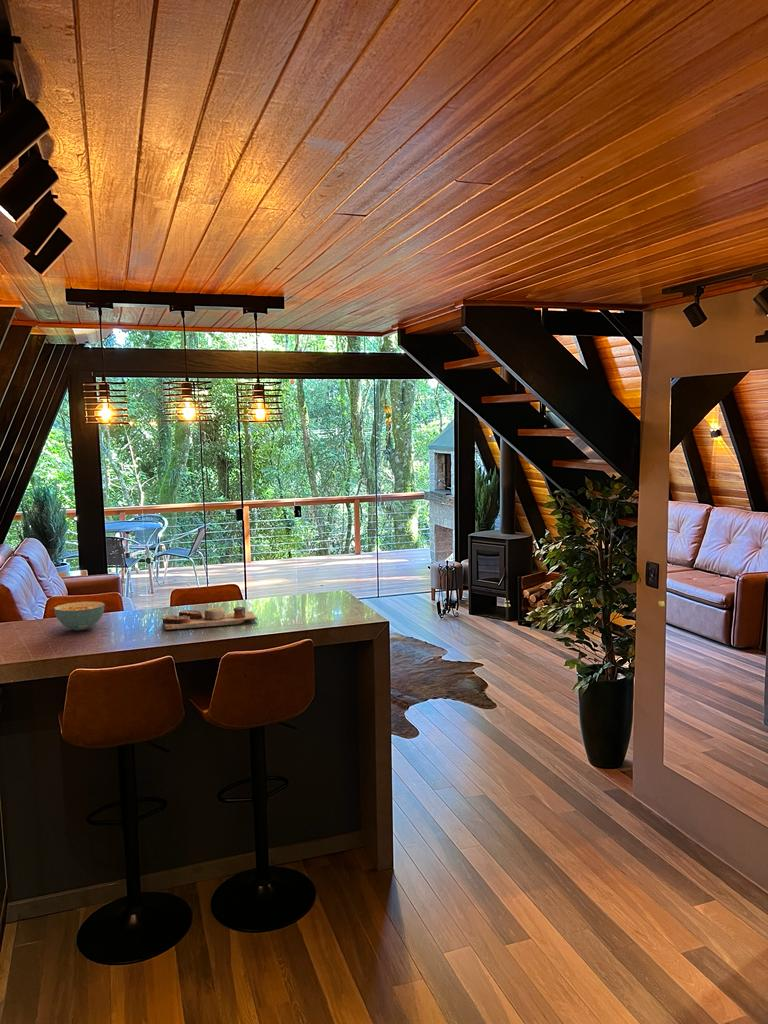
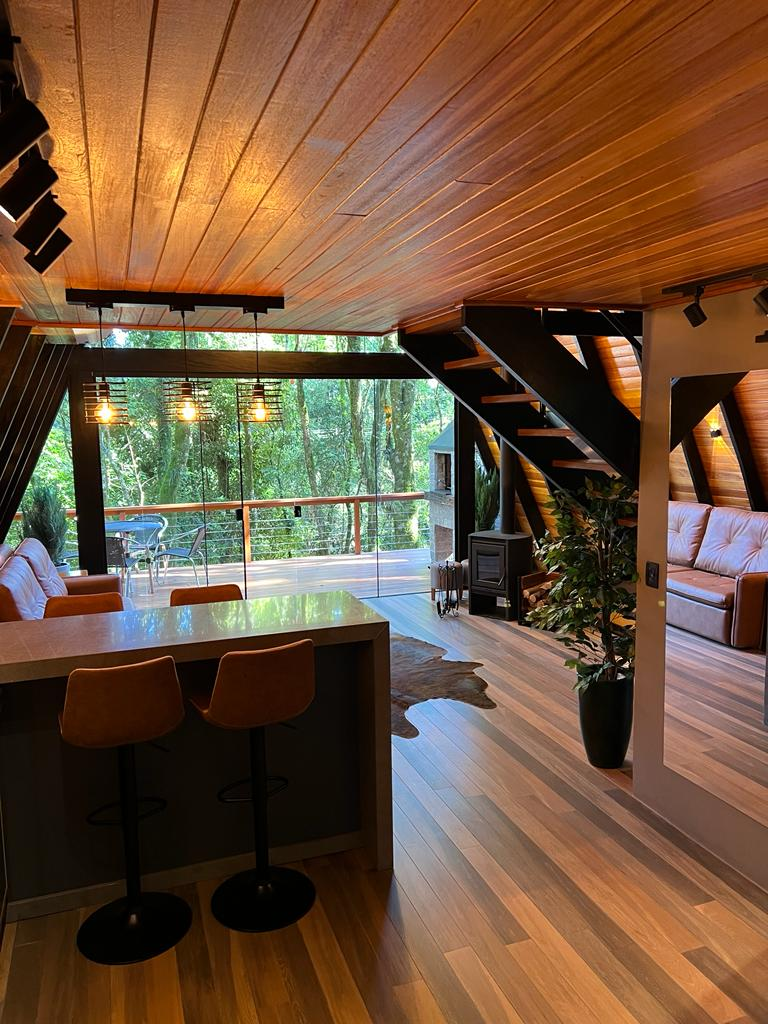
- cutting board [161,606,258,630]
- cereal bowl [53,601,106,631]
